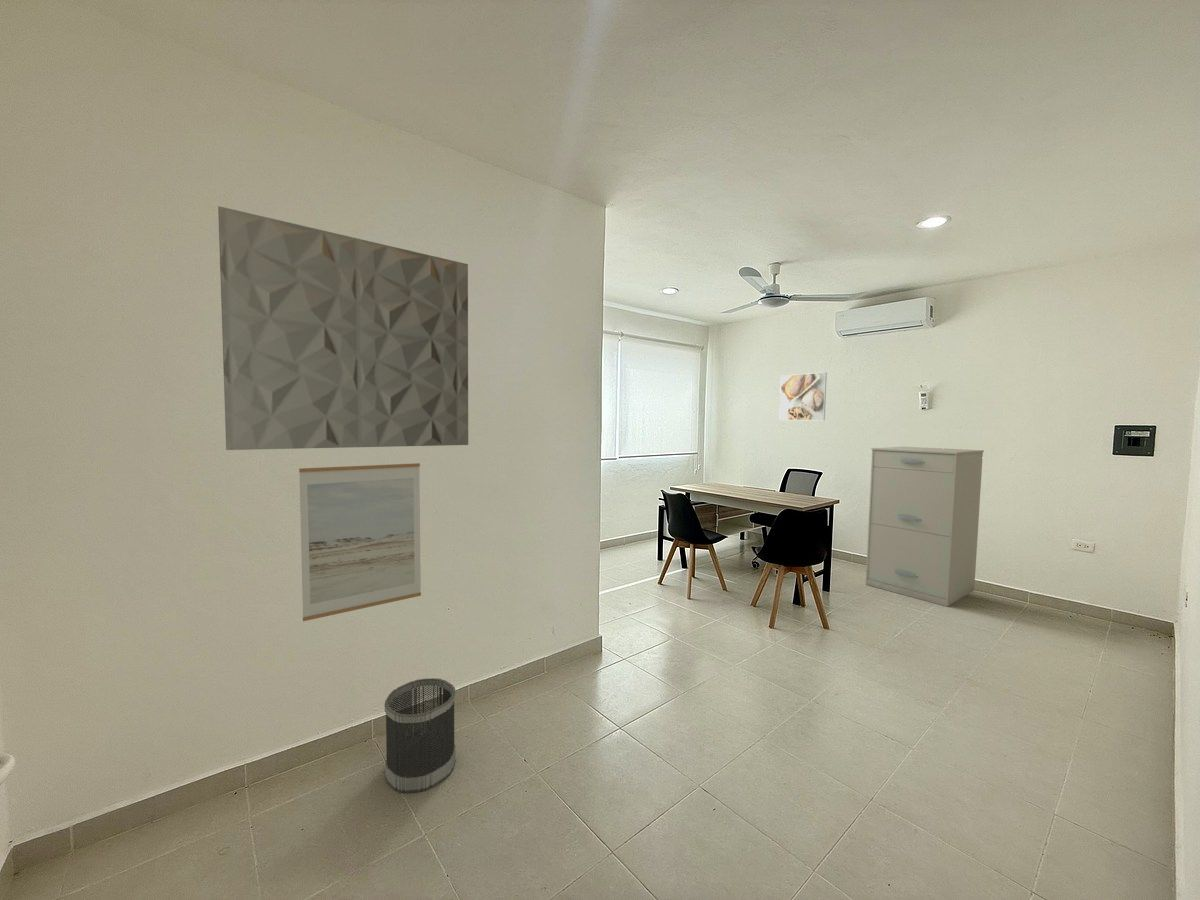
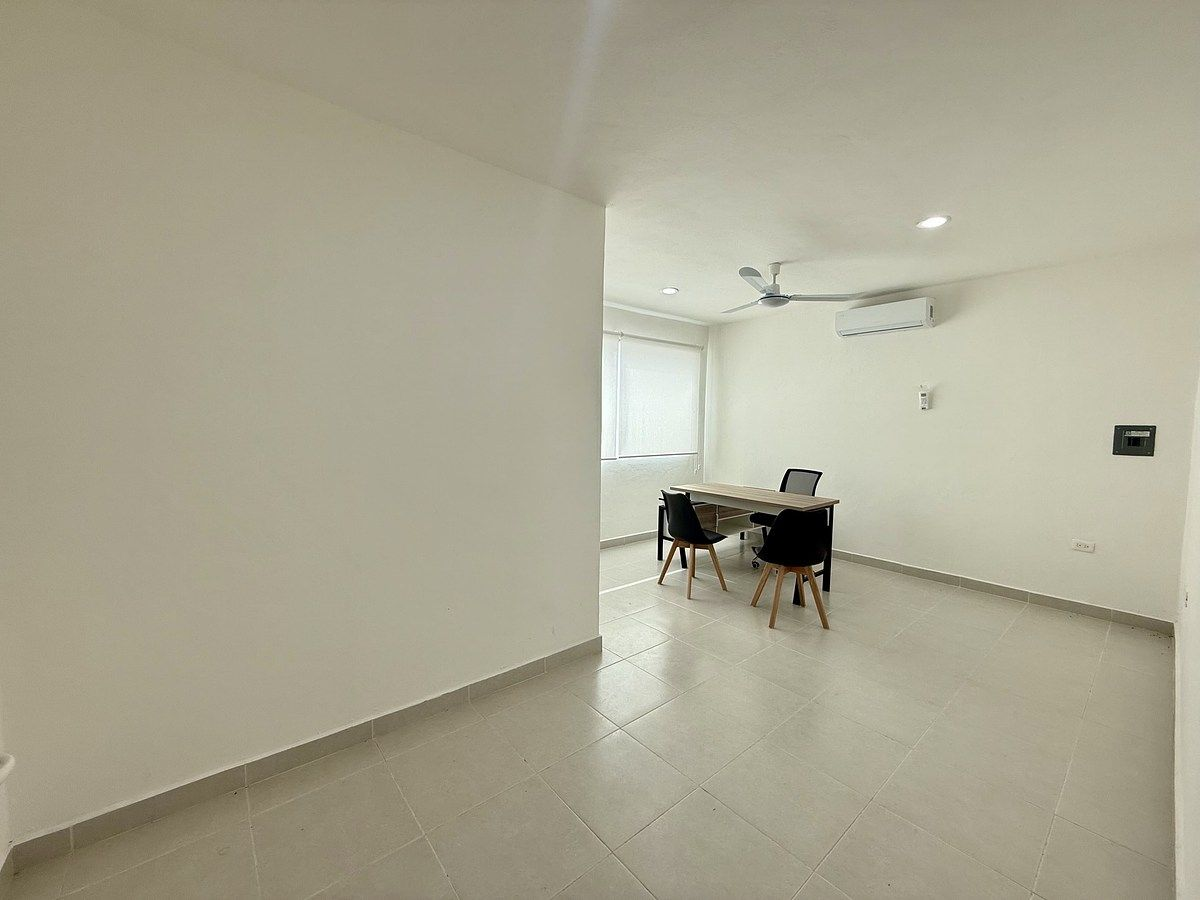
- wastebasket [384,677,456,794]
- wall art [298,462,422,622]
- filing cabinet [865,446,985,607]
- wall panel [217,205,469,451]
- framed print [779,372,828,421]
